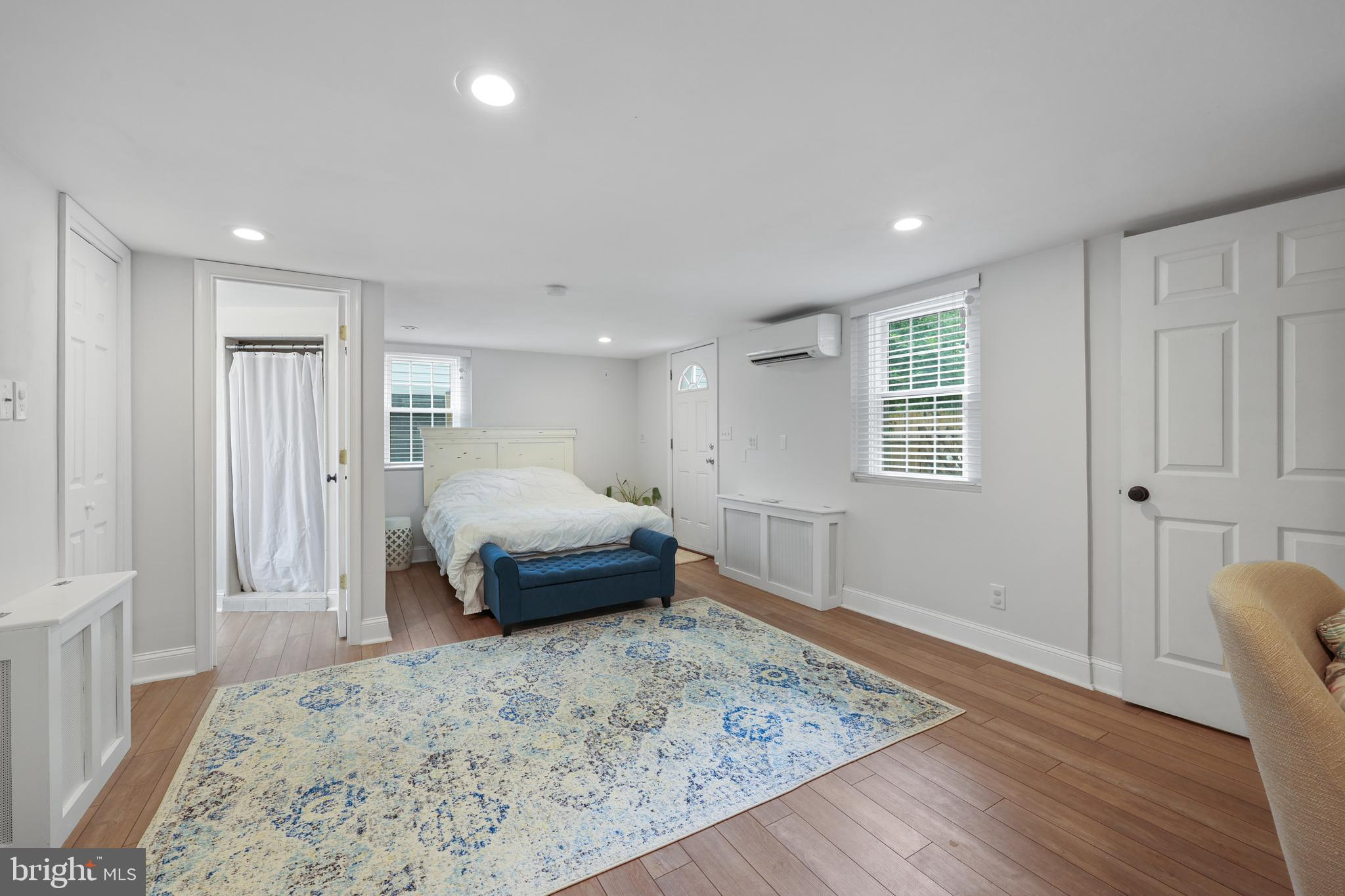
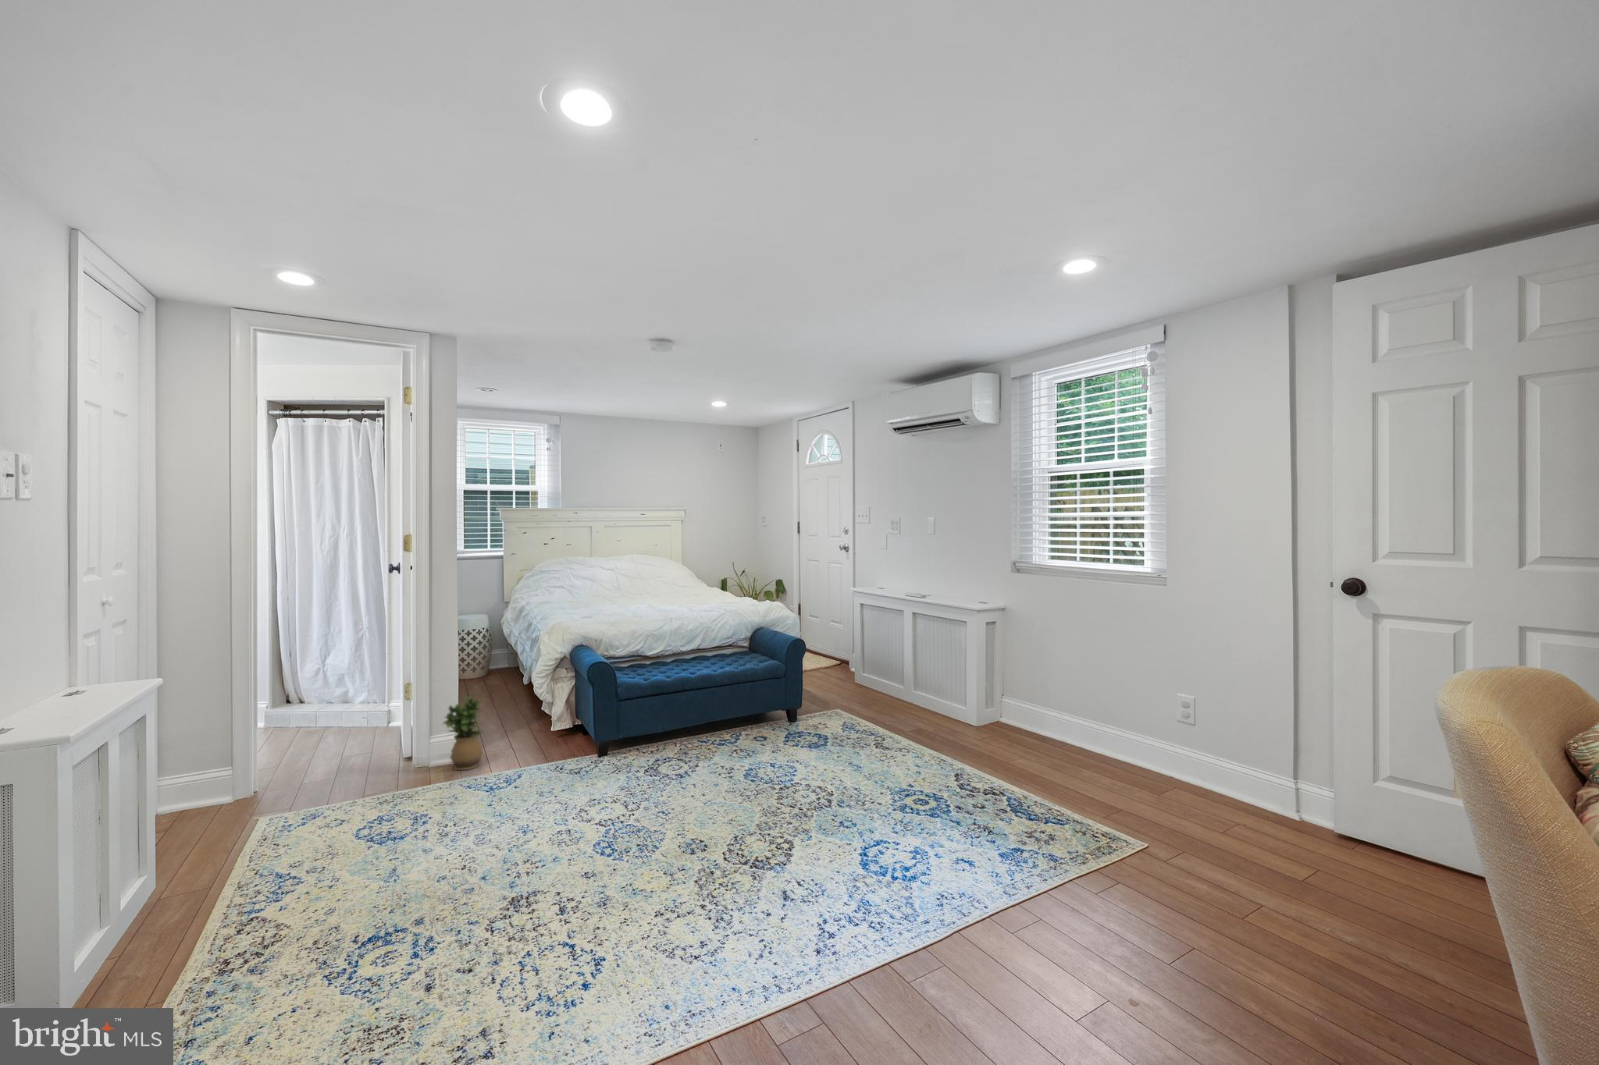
+ potted plant [442,694,485,771]
